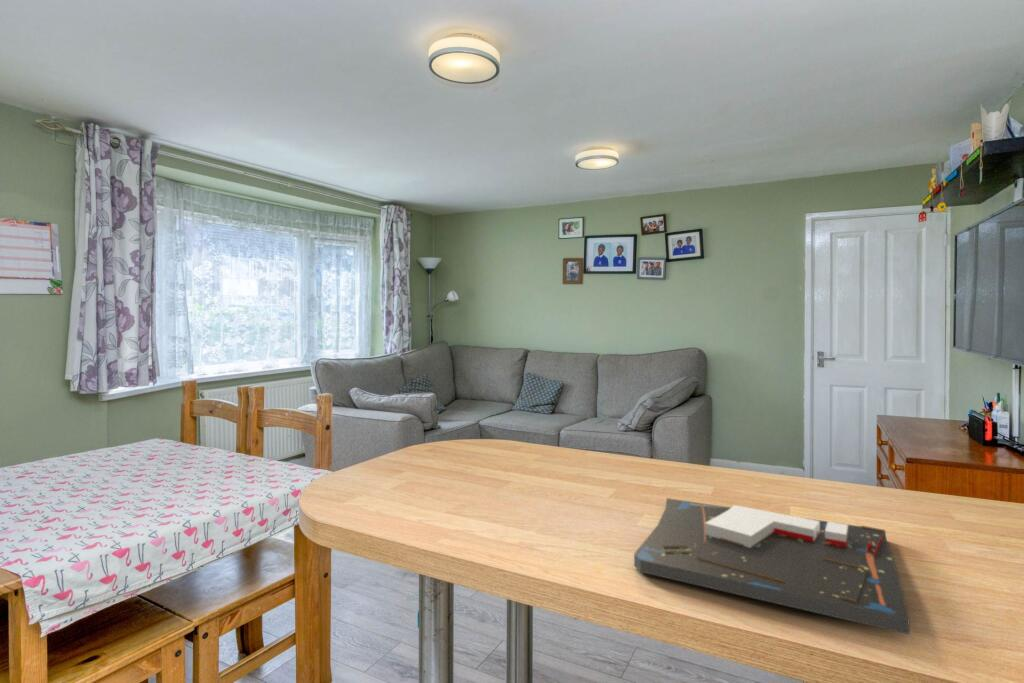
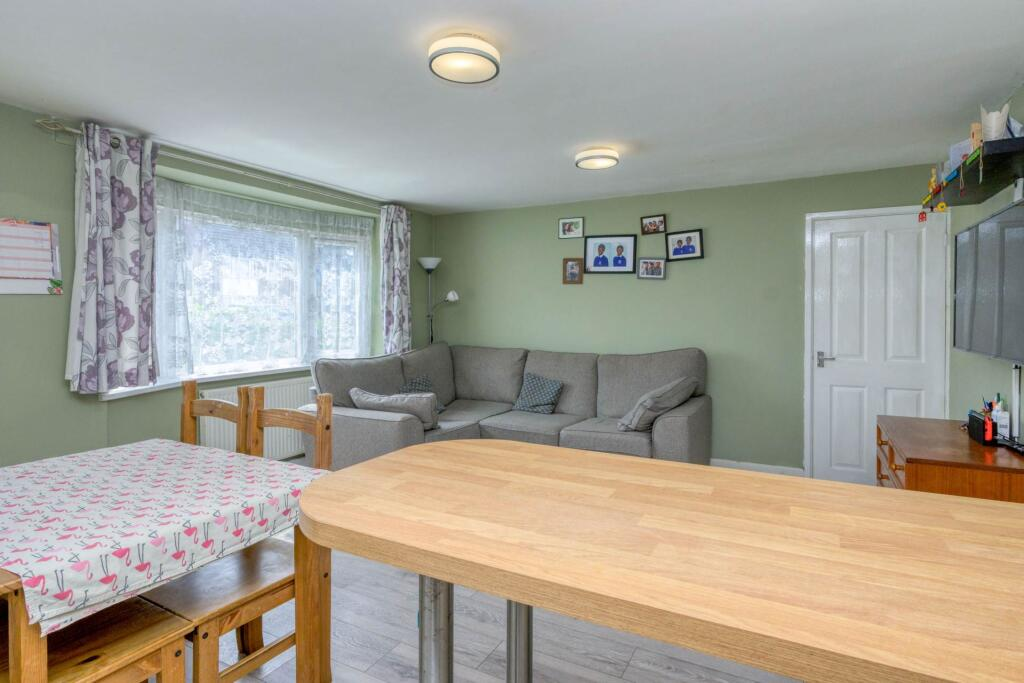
- board game [633,497,910,635]
